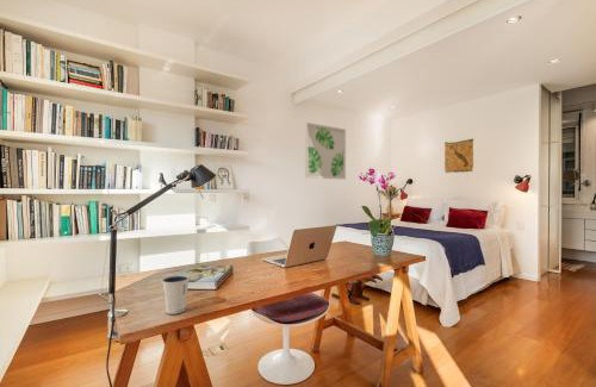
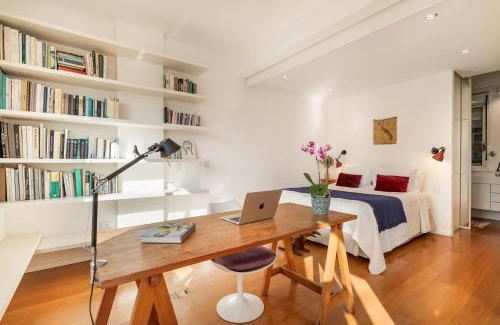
- dixie cup [161,274,191,316]
- wall art [304,121,347,180]
